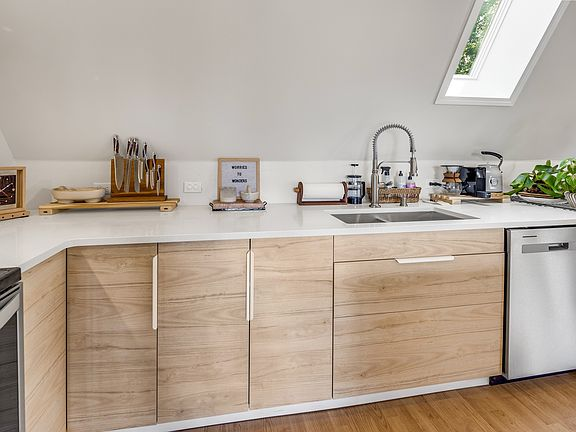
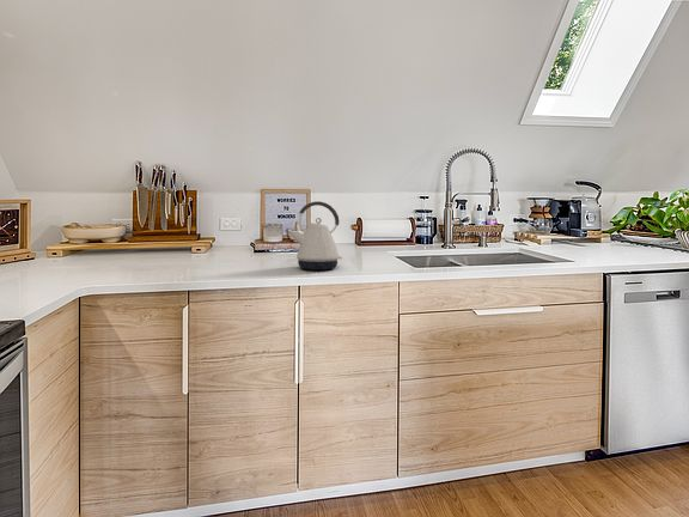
+ kettle [289,200,343,270]
